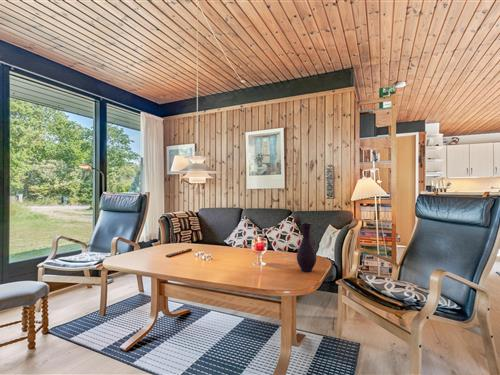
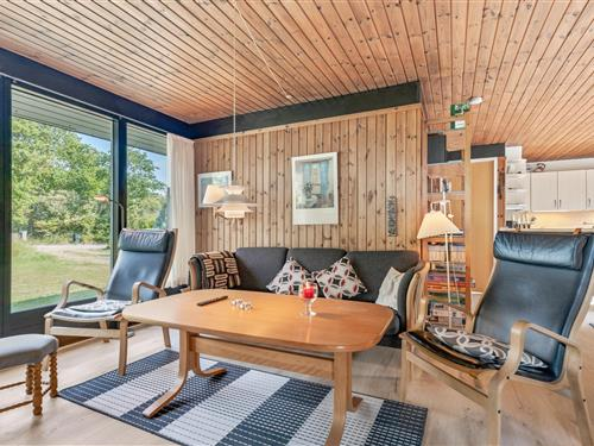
- vase [296,222,317,273]
